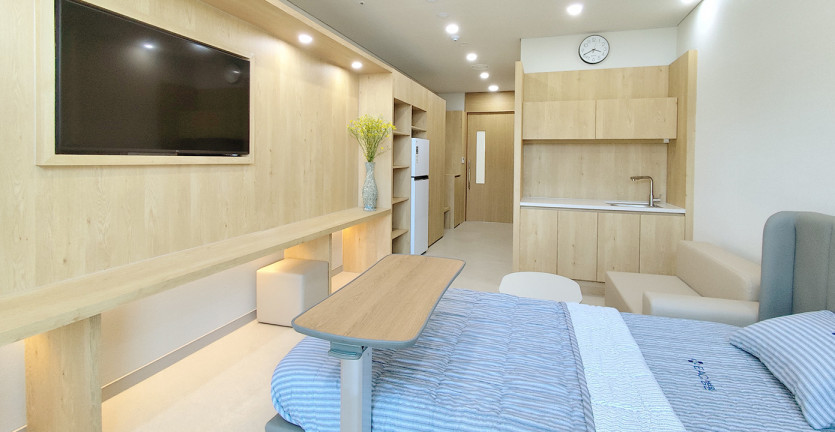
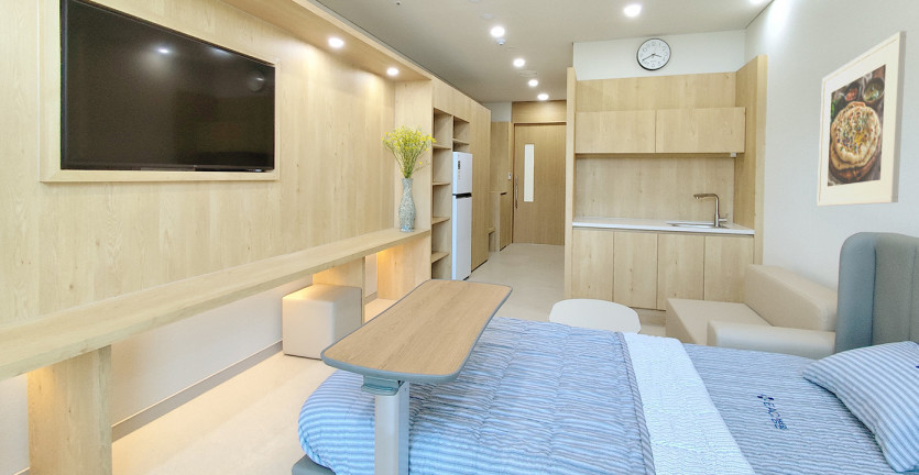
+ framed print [816,30,908,207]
